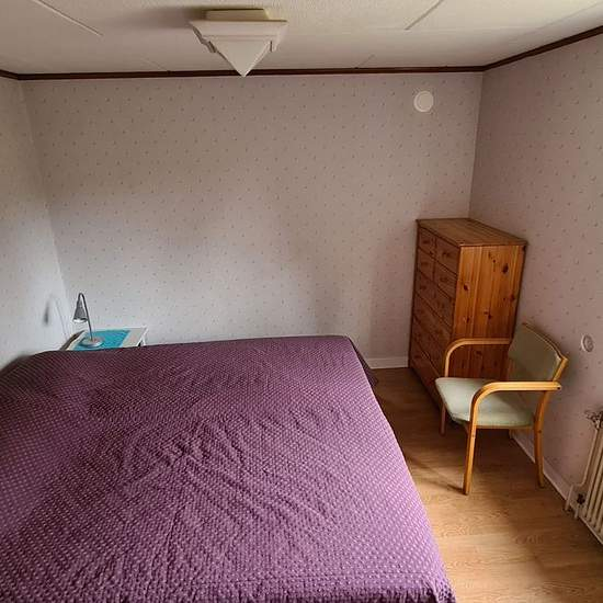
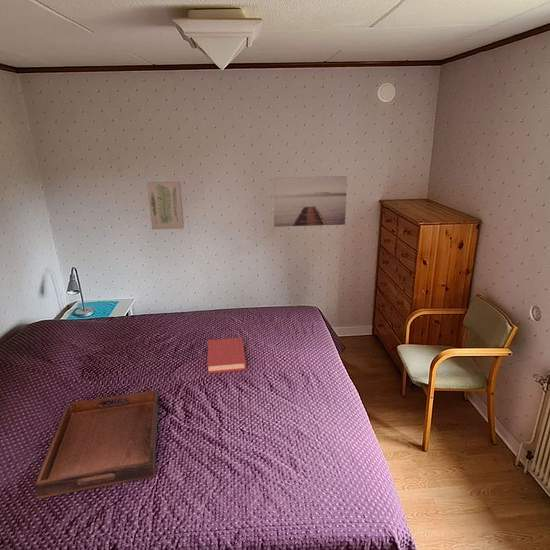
+ hardback book [206,337,247,375]
+ serving tray [34,389,160,500]
+ wall art [272,175,348,228]
+ wall art [146,181,185,230]
